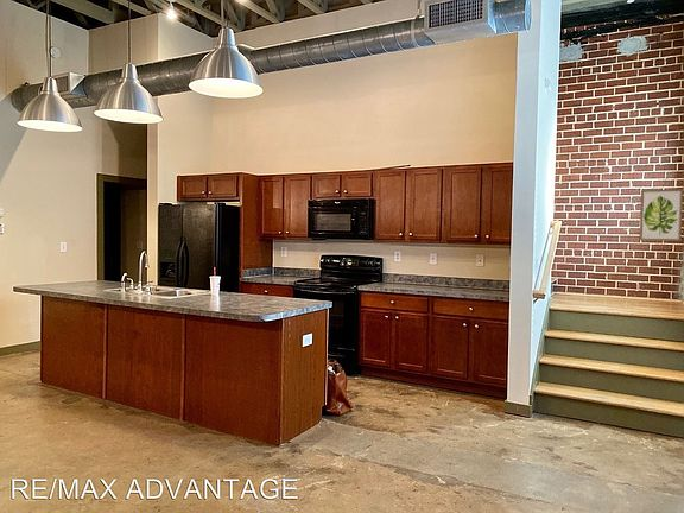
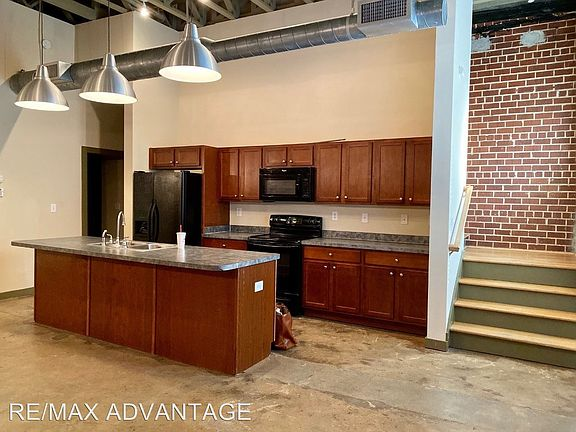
- wall art [639,188,684,242]
